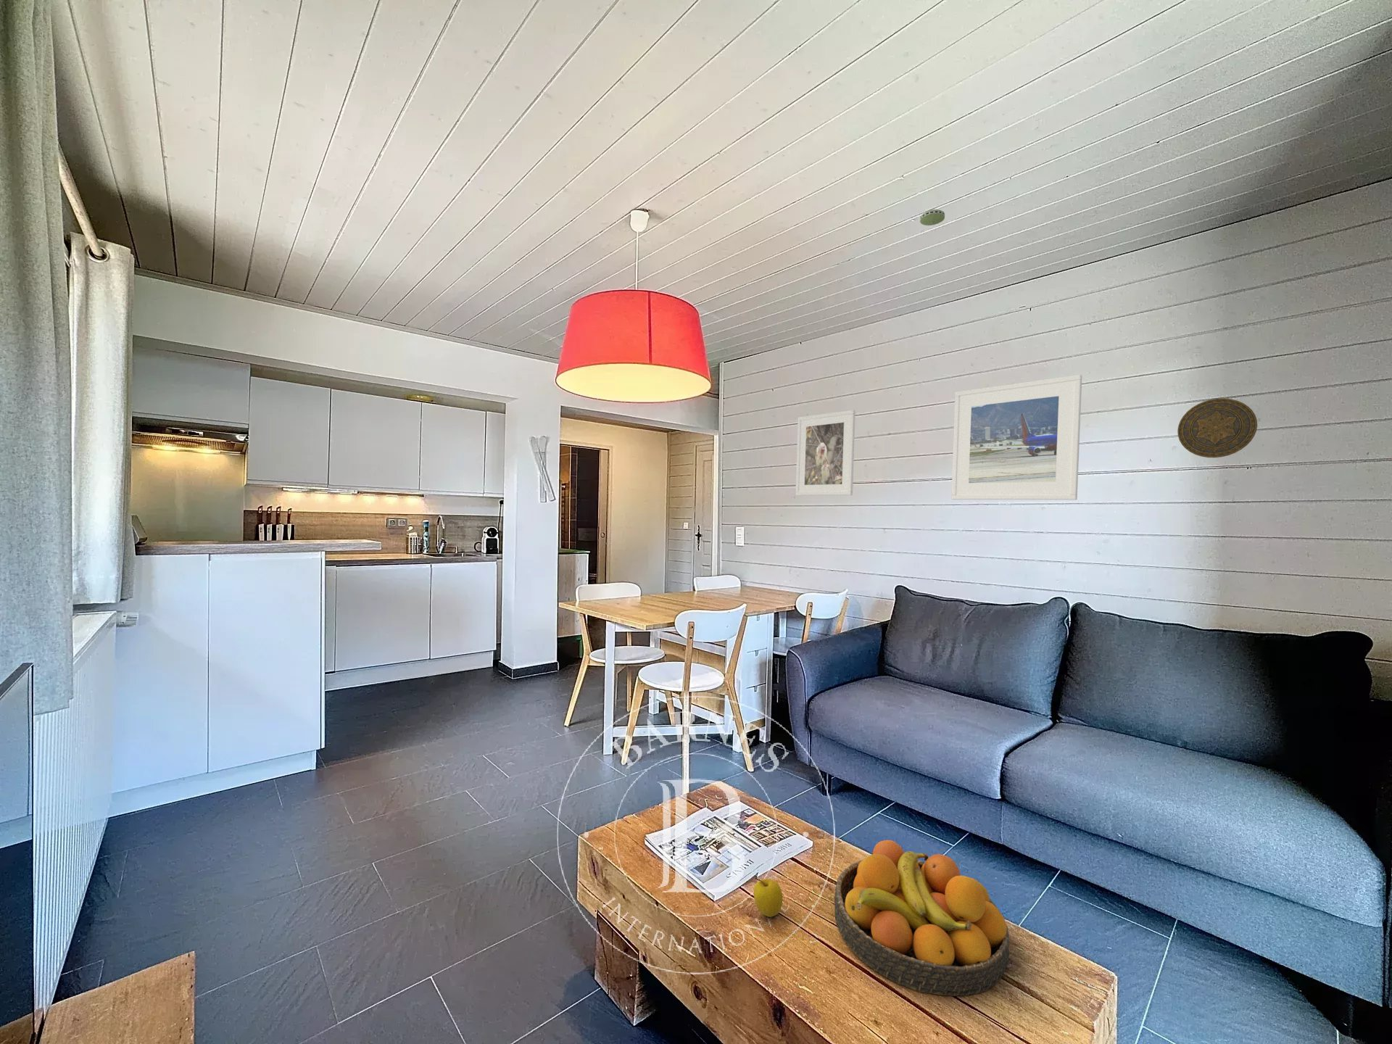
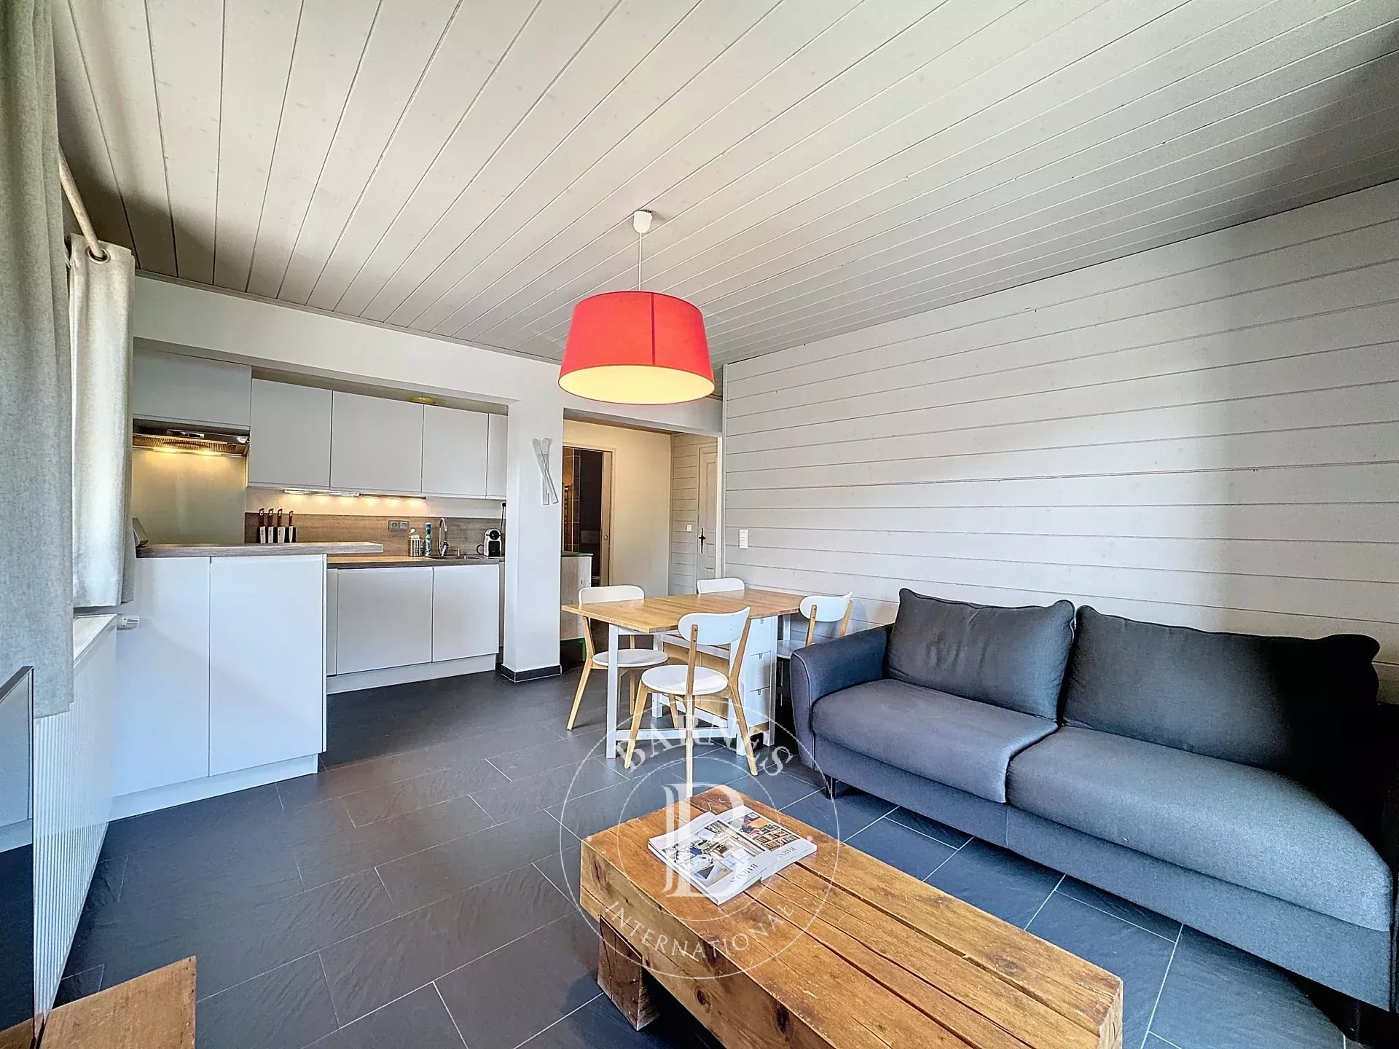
- fruit bowl [834,840,1011,997]
- smoke detector [920,208,946,226]
- decorative plate [1177,397,1258,458]
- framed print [795,410,856,496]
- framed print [950,374,1083,501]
- apple [753,878,784,918]
